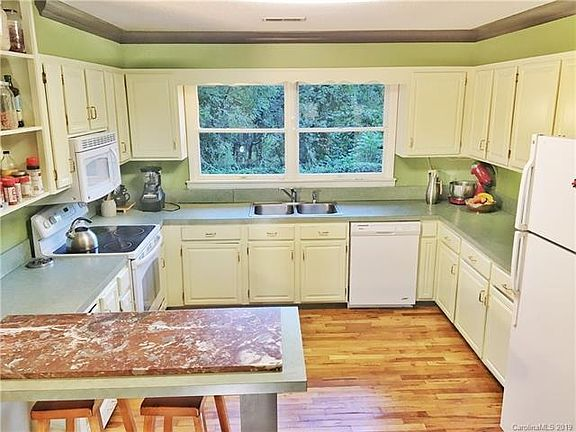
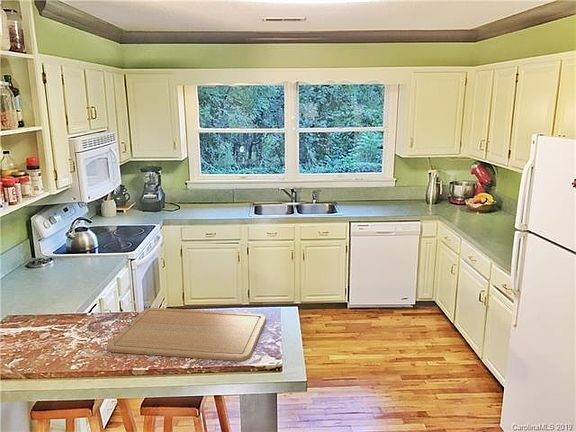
+ chopping board [106,307,267,362]
